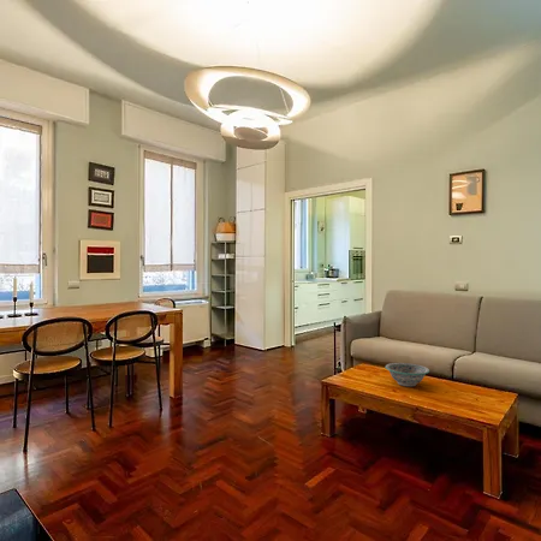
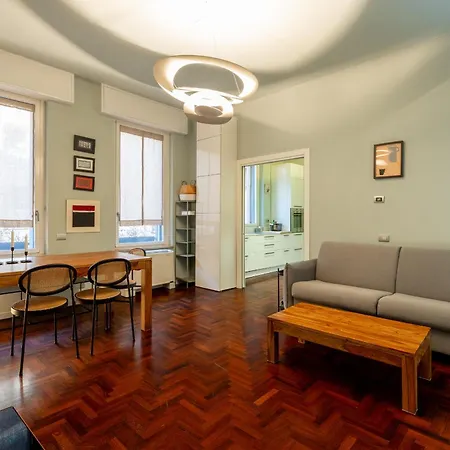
- decorative bowl [385,362,430,387]
